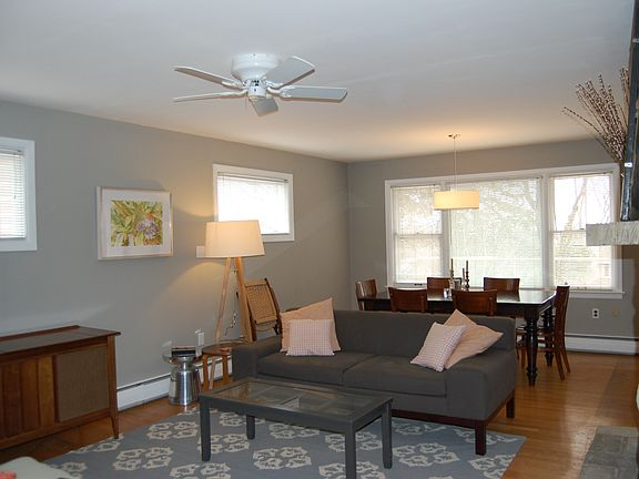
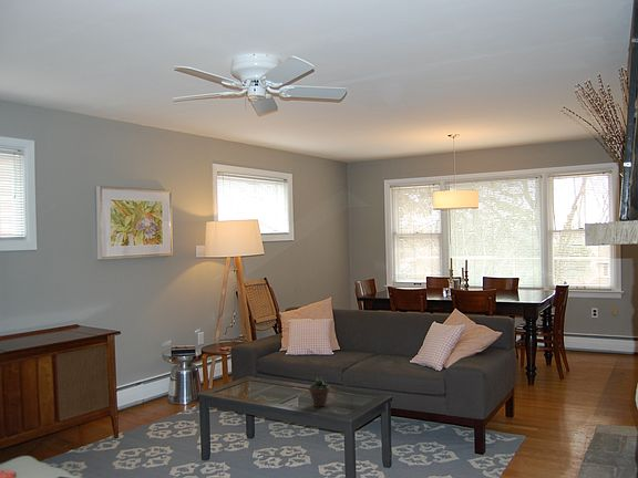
+ succulent plant [308,370,330,407]
